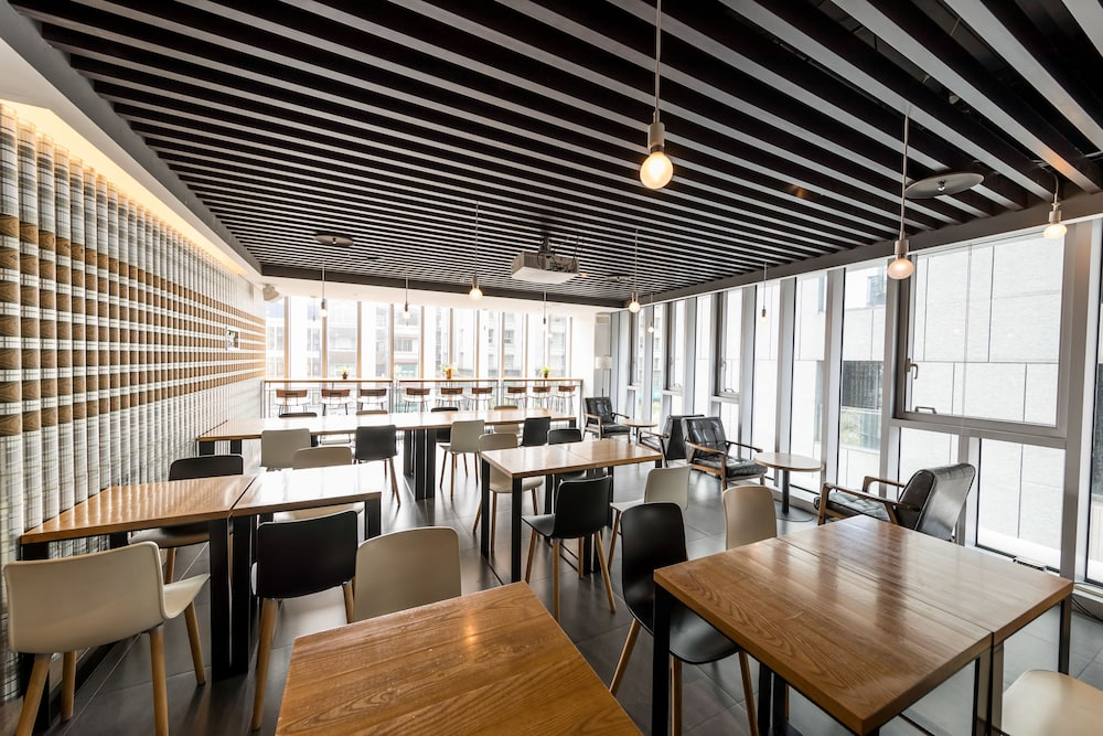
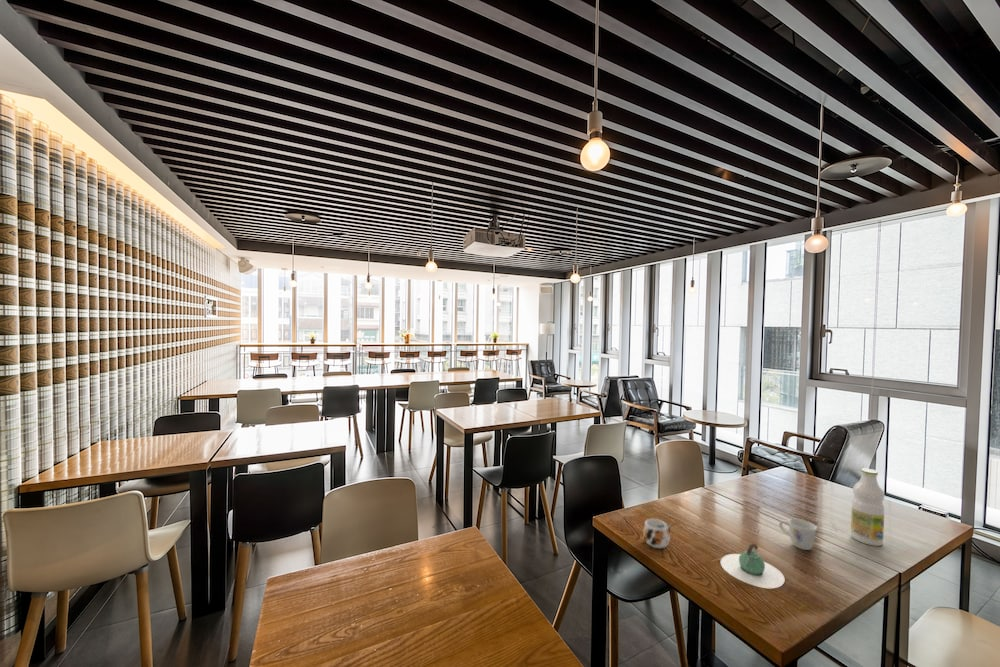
+ bottle [850,467,885,547]
+ mug [642,518,671,549]
+ mug [778,517,818,551]
+ teapot [720,542,786,589]
